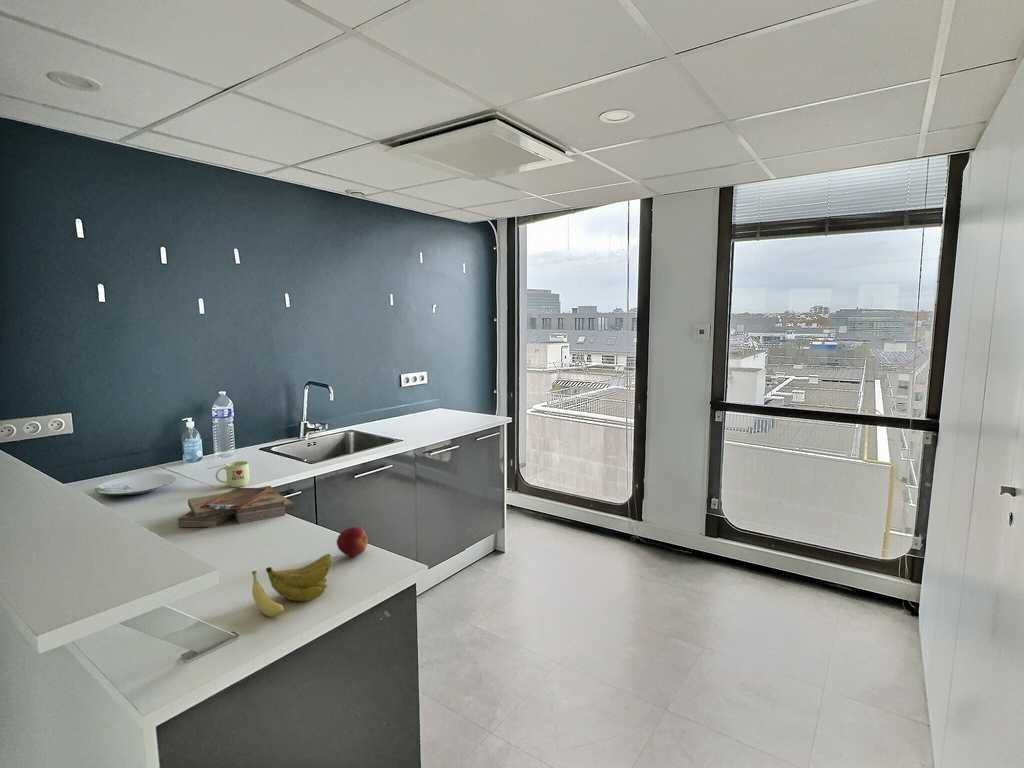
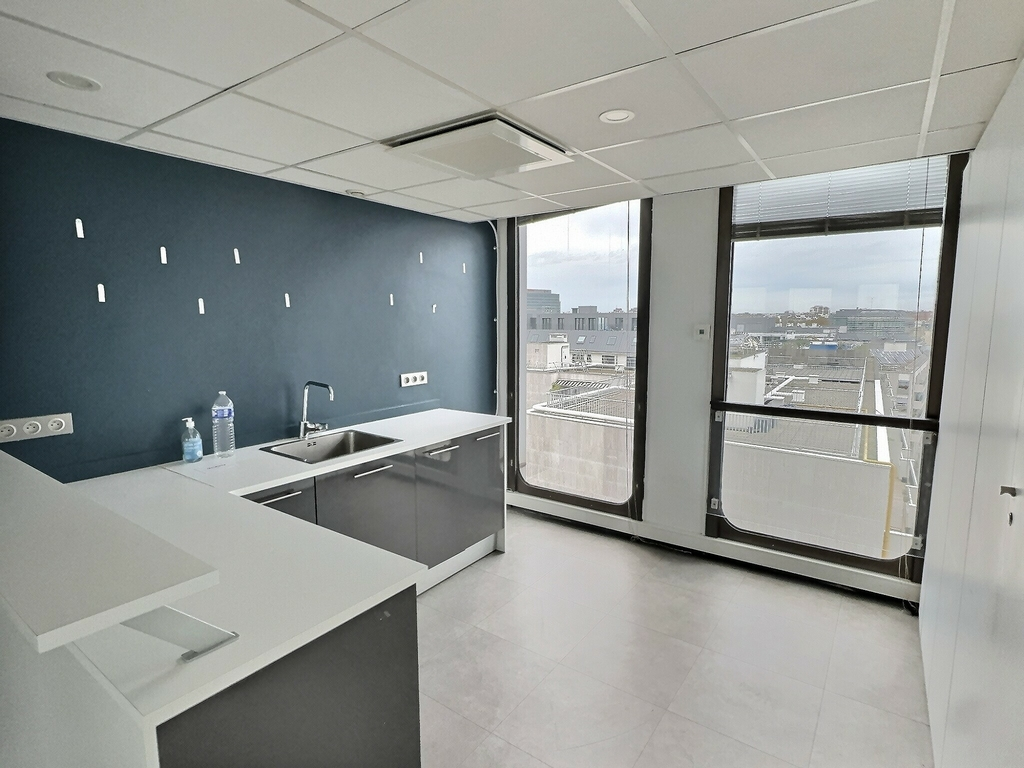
- clipboard [177,485,295,528]
- apple [336,526,369,557]
- plate [94,473,177,496]
- mug [215,460,250,488]
- banana [251,553,332,618]
